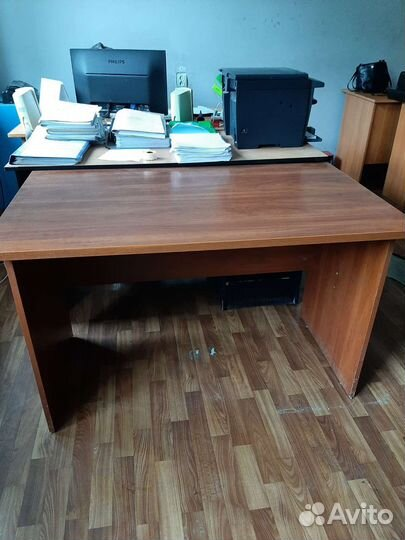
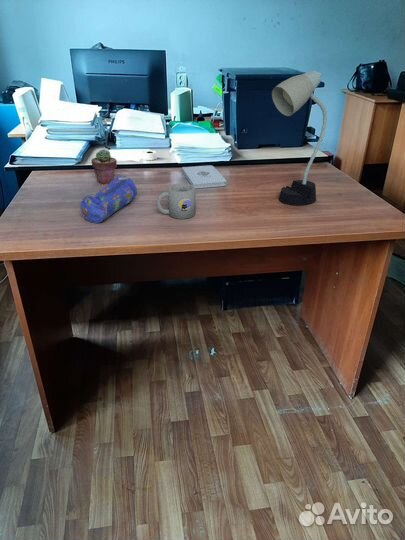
+ notepad [181,165,227,189]
+ desk lamp [271,70,328,207]
+ pencil case [79,174,138,224]
+ mug [156,182,196,220]
+ potted succulent [90,148,118,185]
